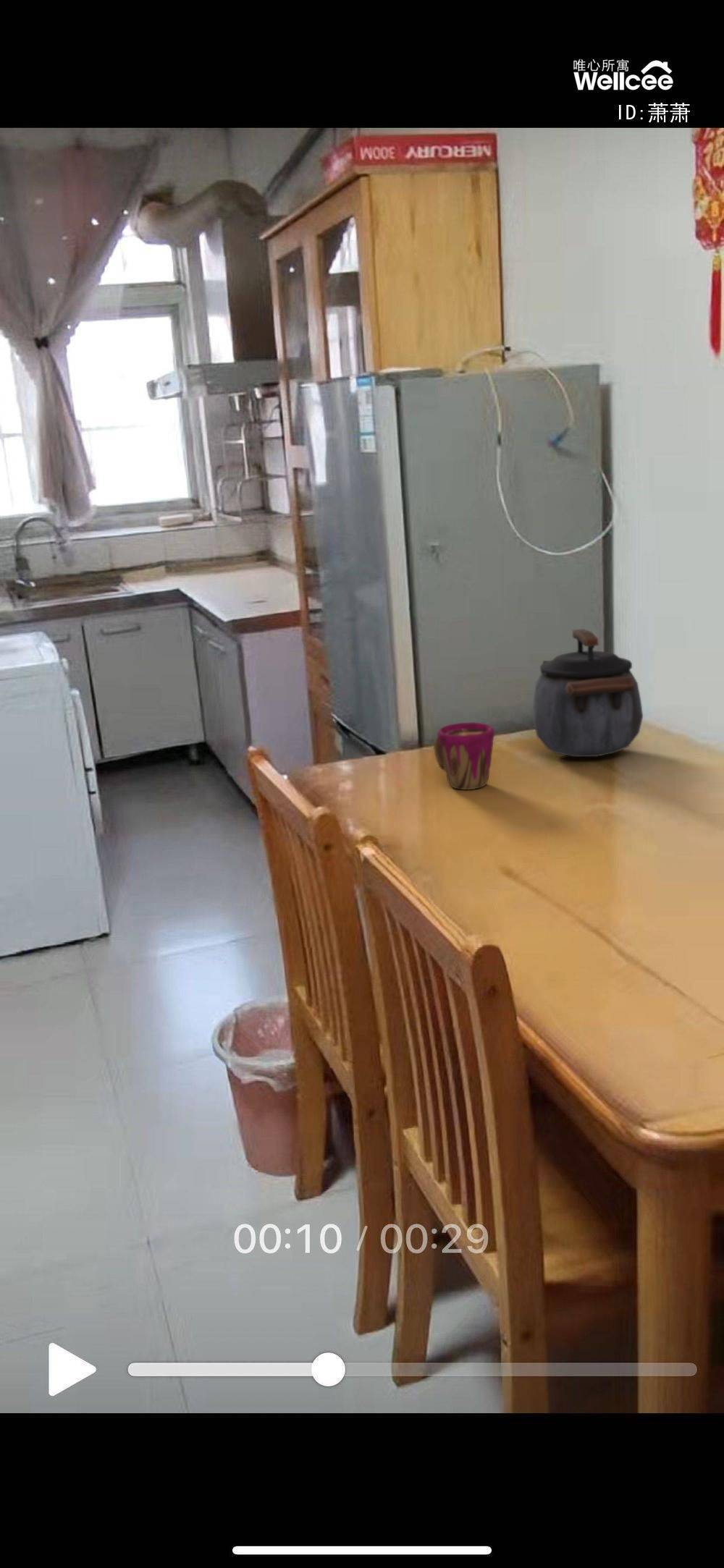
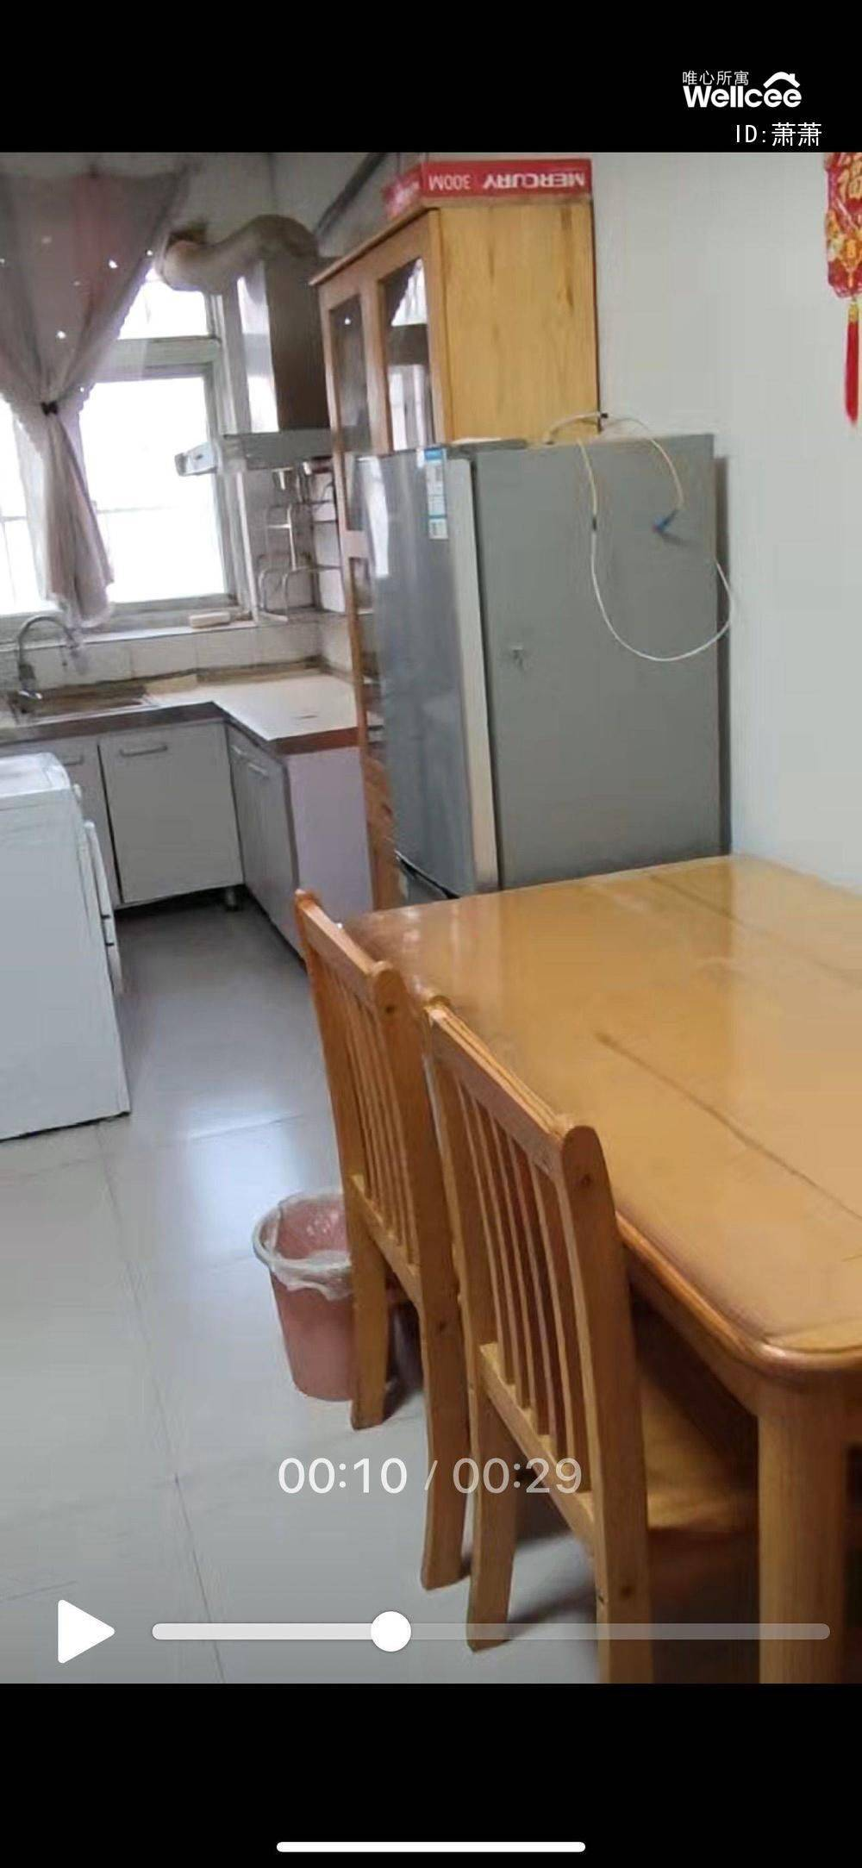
- kettle [531,628,644,758]
- cup [433,721,495,790]
